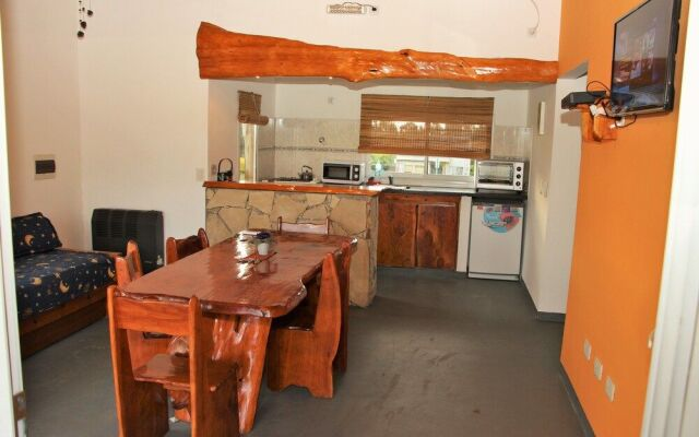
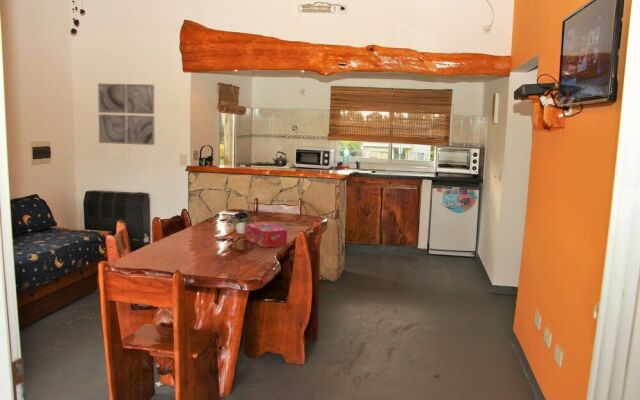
+ tissue box [244,222,288,249]
+ wall art [97,82,156,146]
